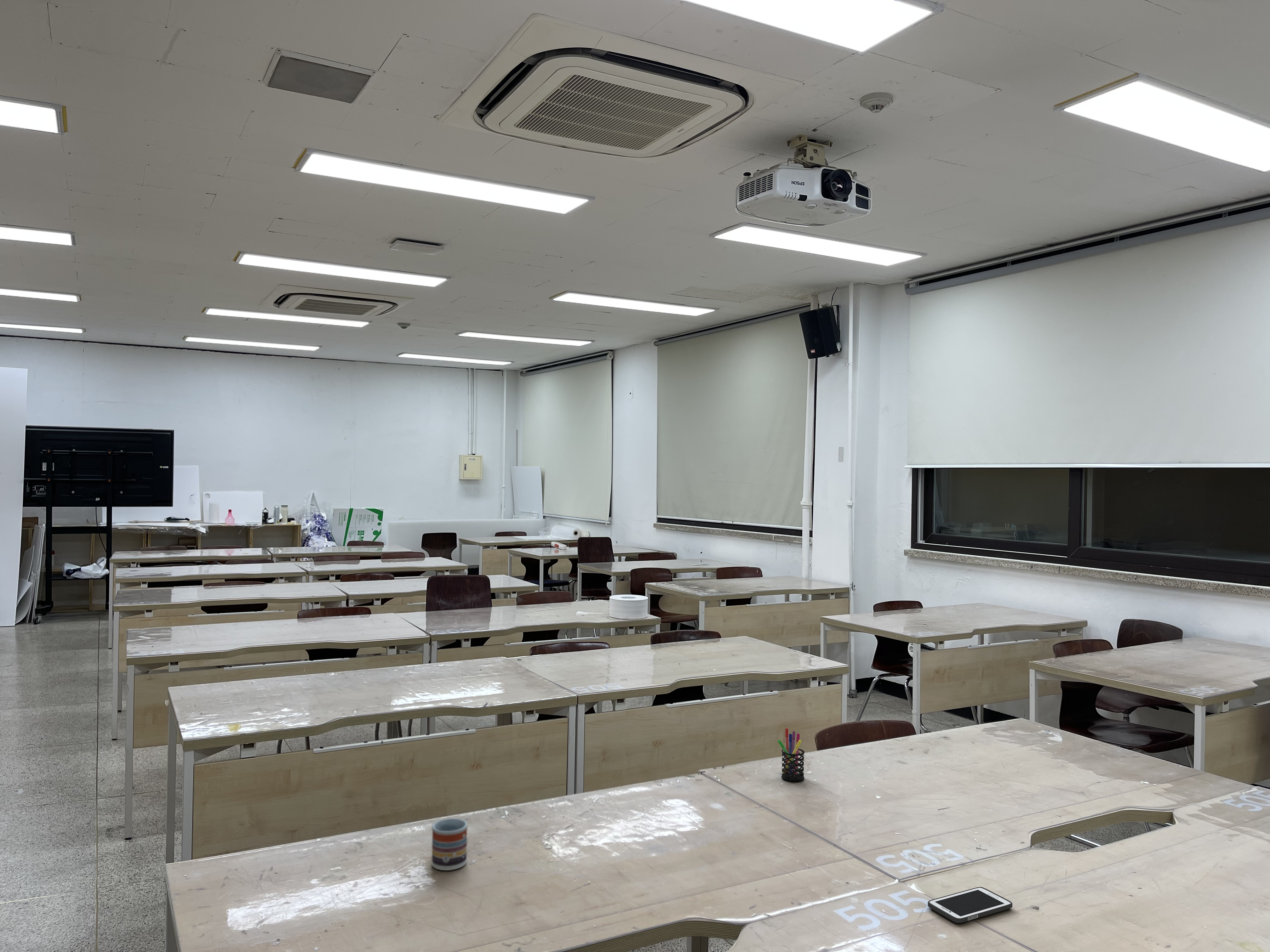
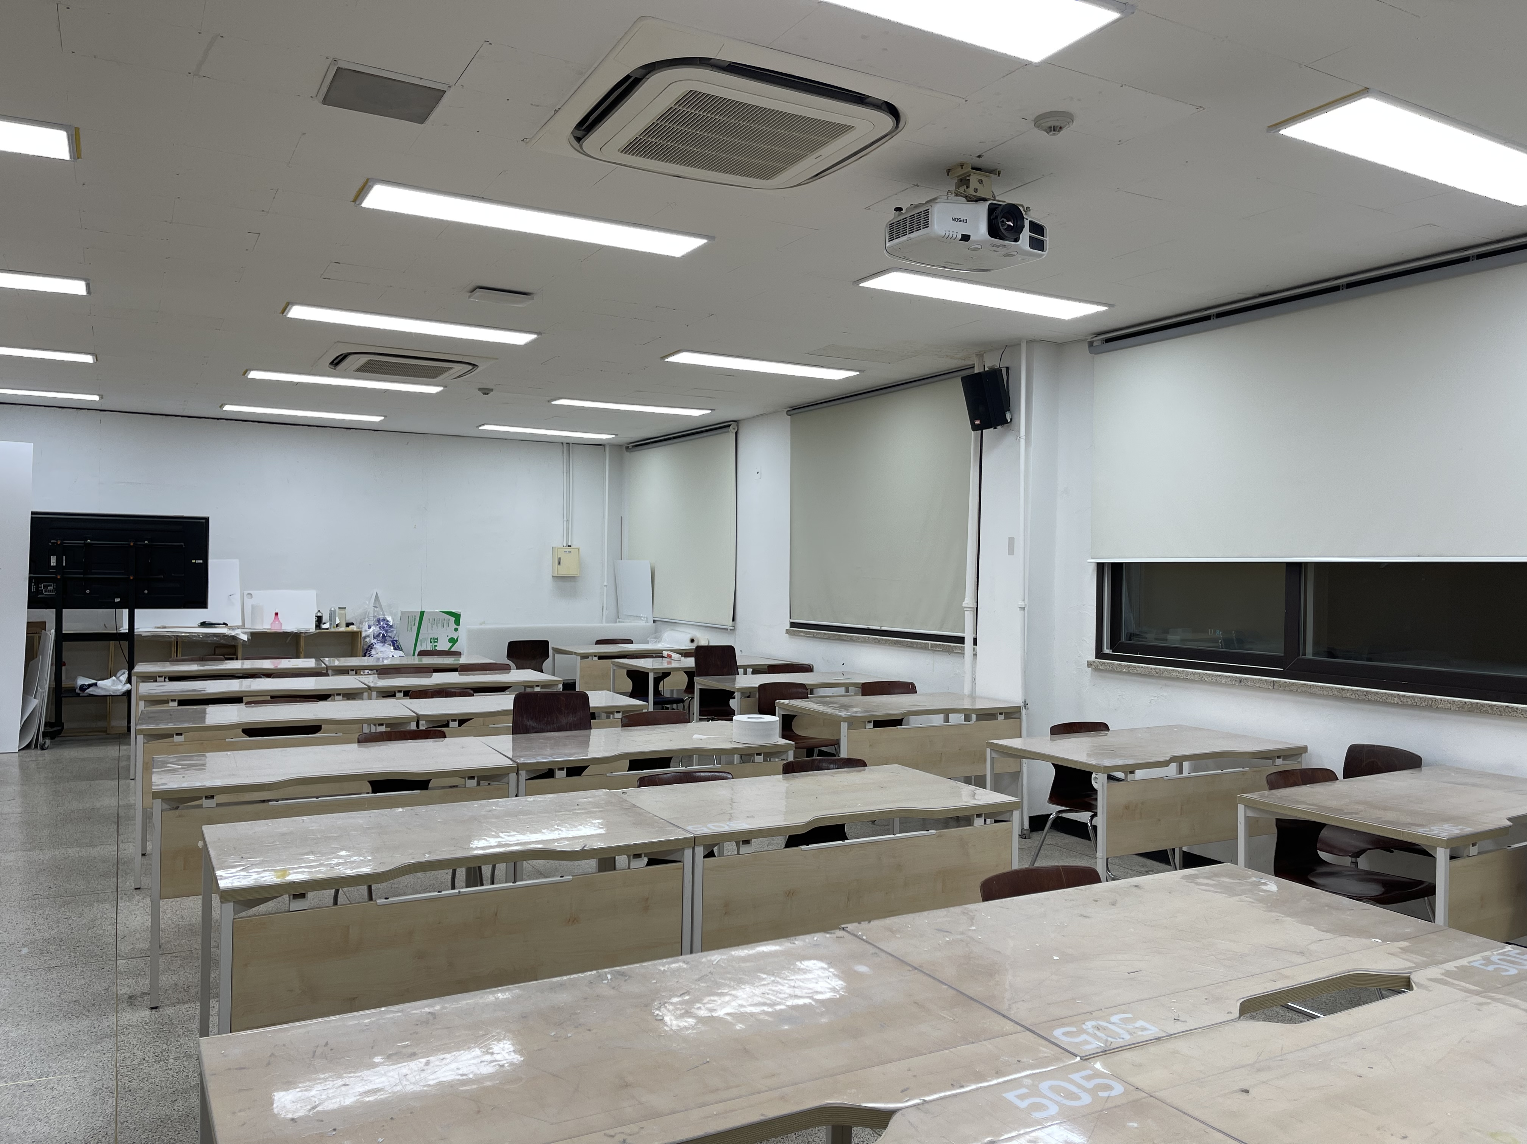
- cup [432,818,468,871]
- cell phone [928,887,1013,923]
- pen holder [777,728,805,782]
